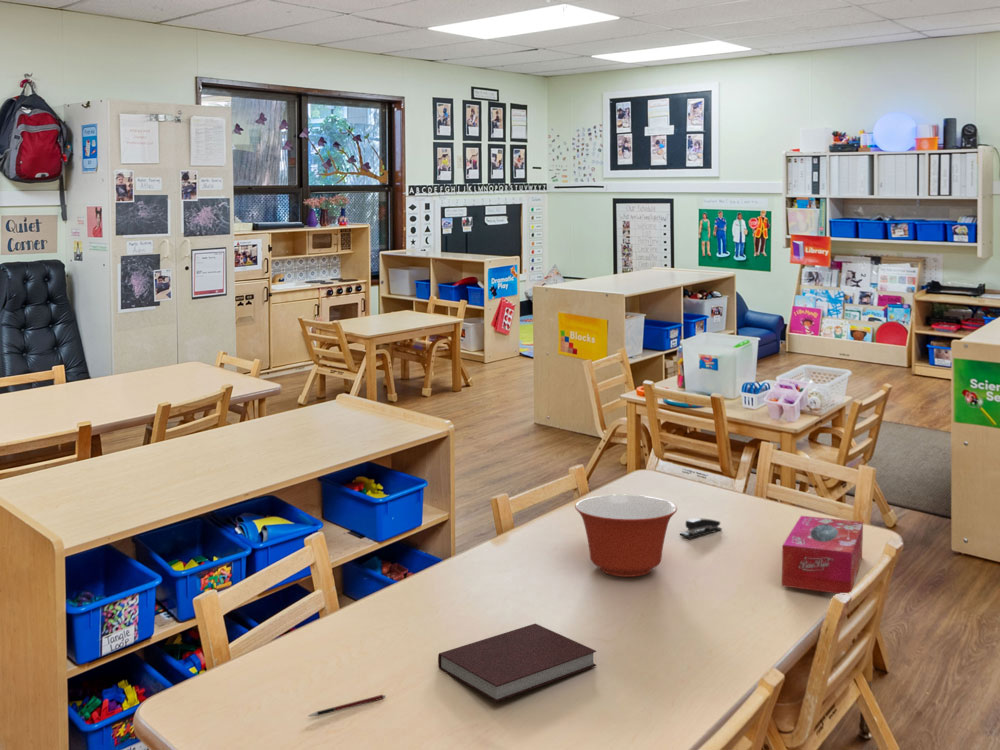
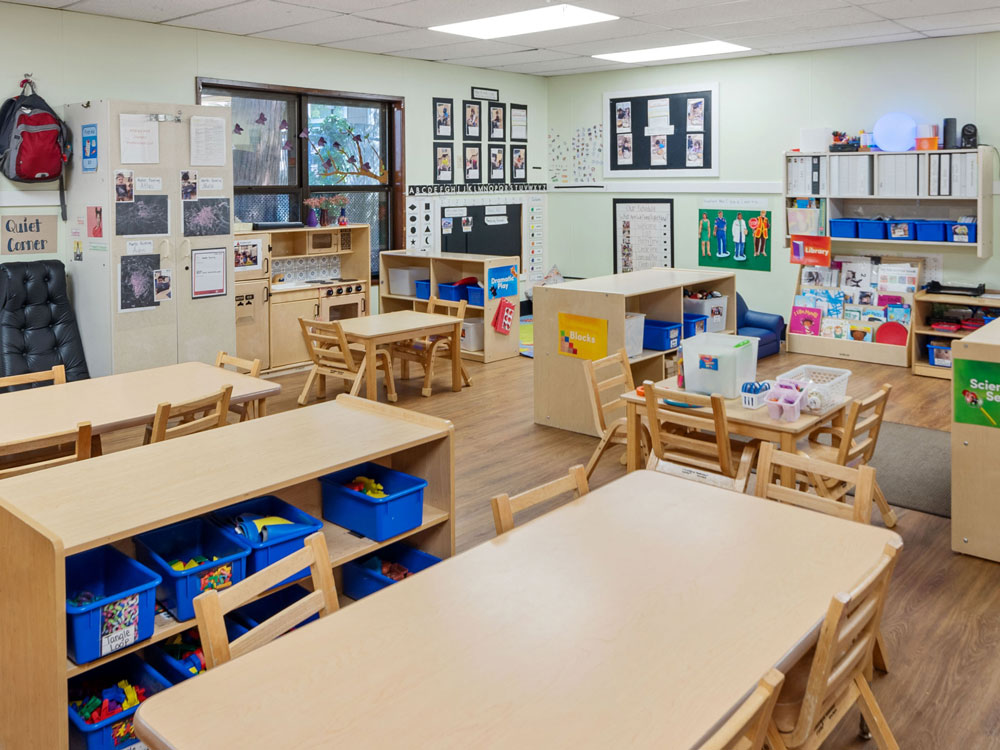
- pen [307,694,387,718]
- stapler [679,517,723,539]
- mixing bowl [574,494,678,578]
- tissue box [781,515,864,595]
- notebook [437,623,597,703]
